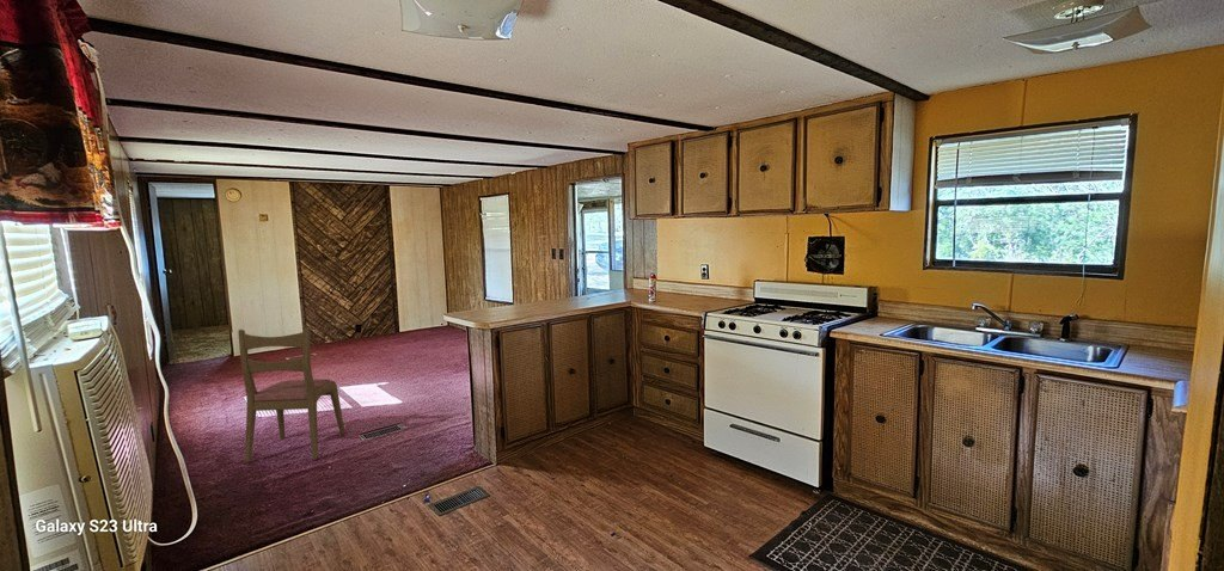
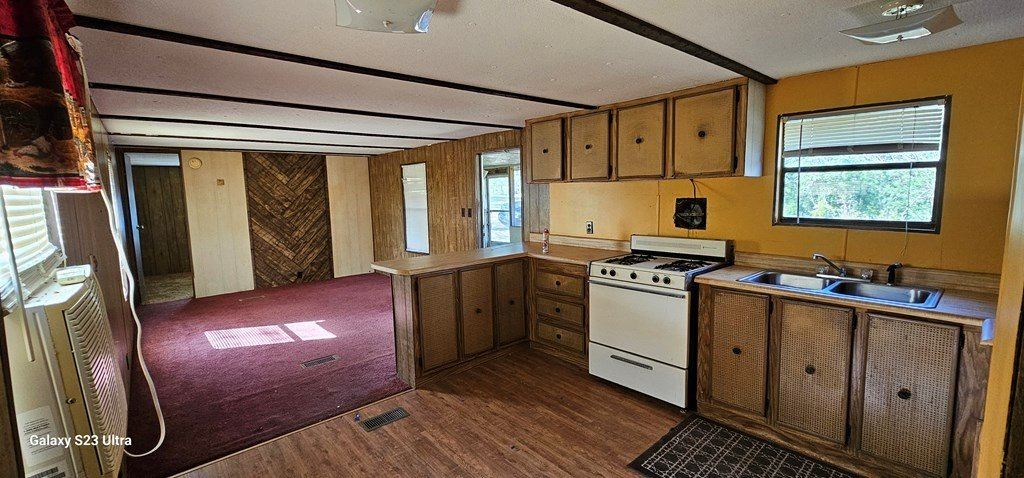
- dining chair [237,326,347,463]
